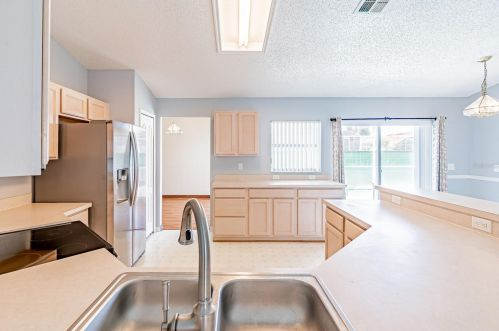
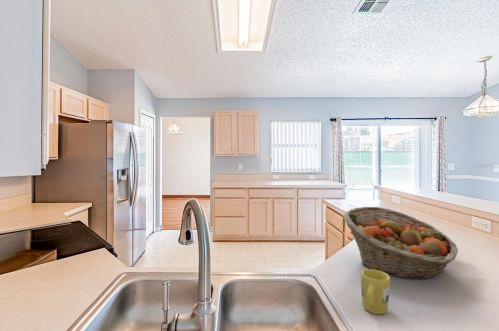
+ mug [359,268,391,315]
+ fruit basket [343,206,459,280]
